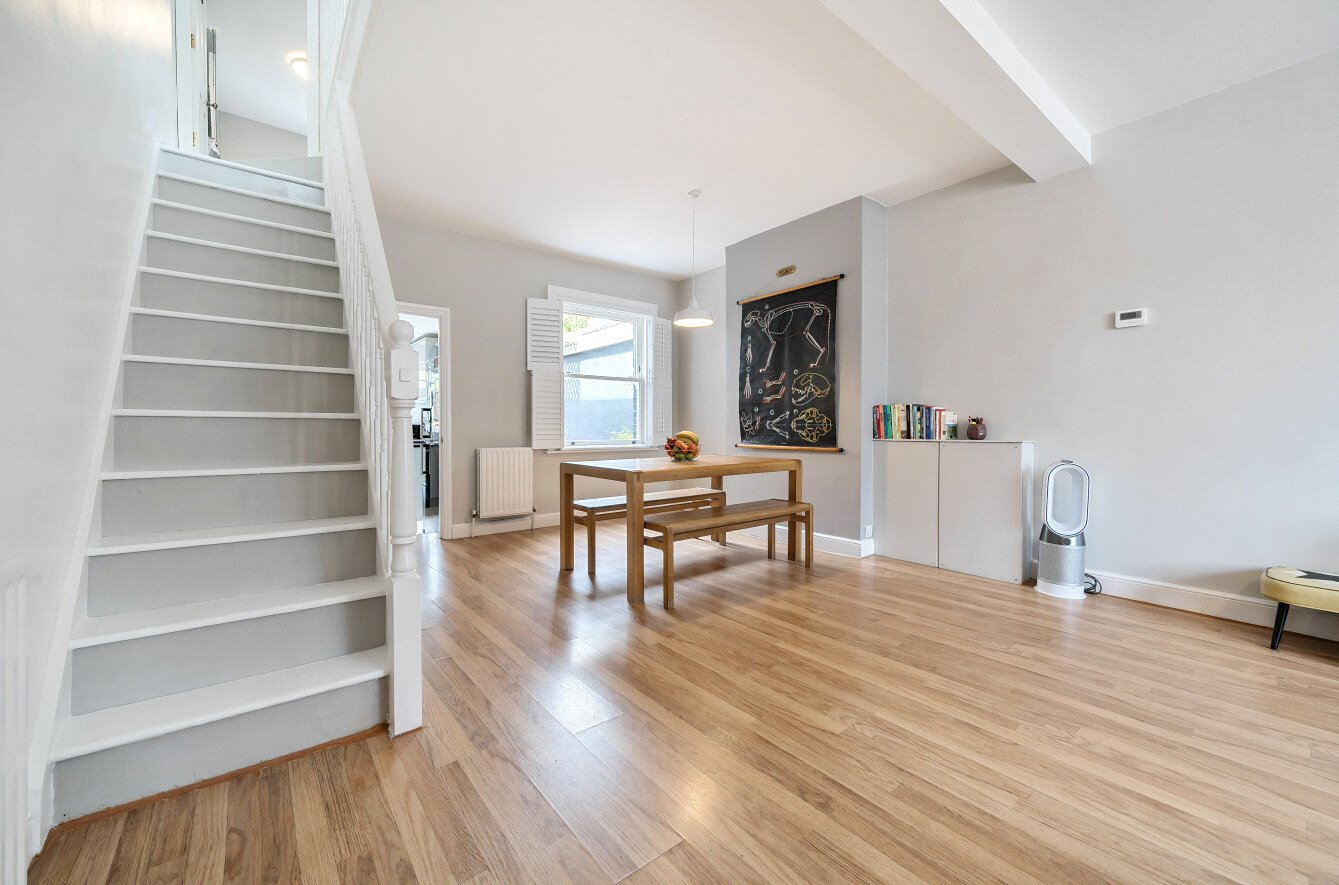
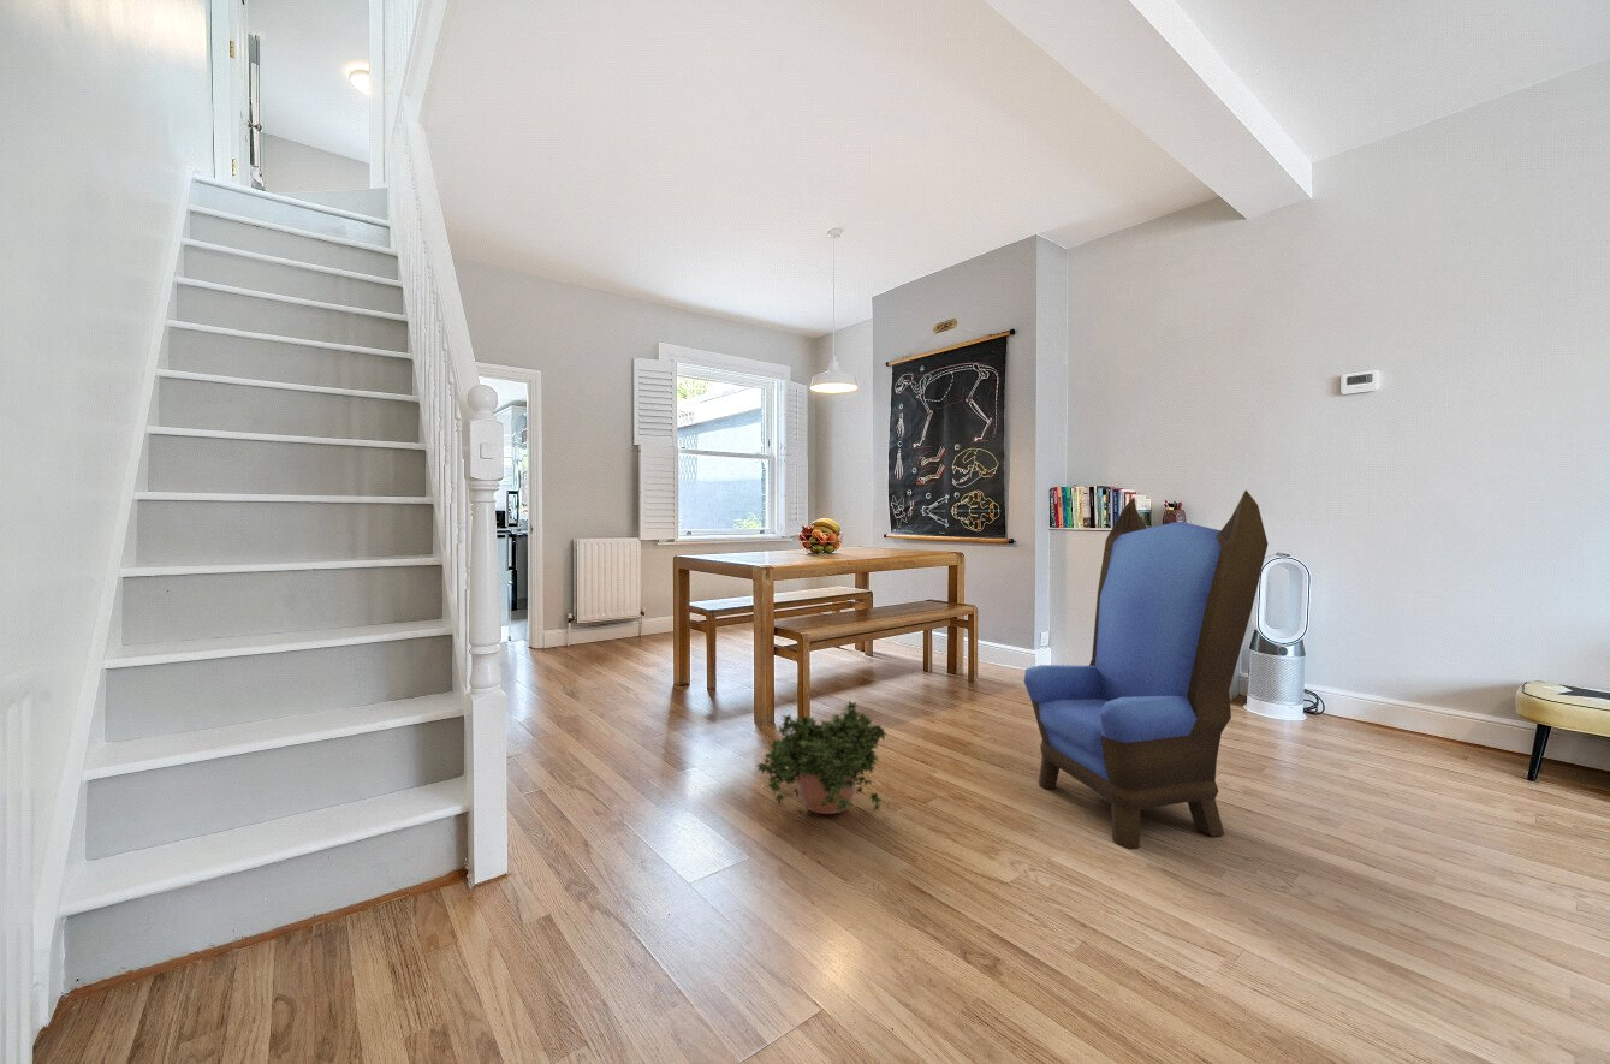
+ armchair [1023,488,1270,850]
+ potted plant [755,699,889,815]
